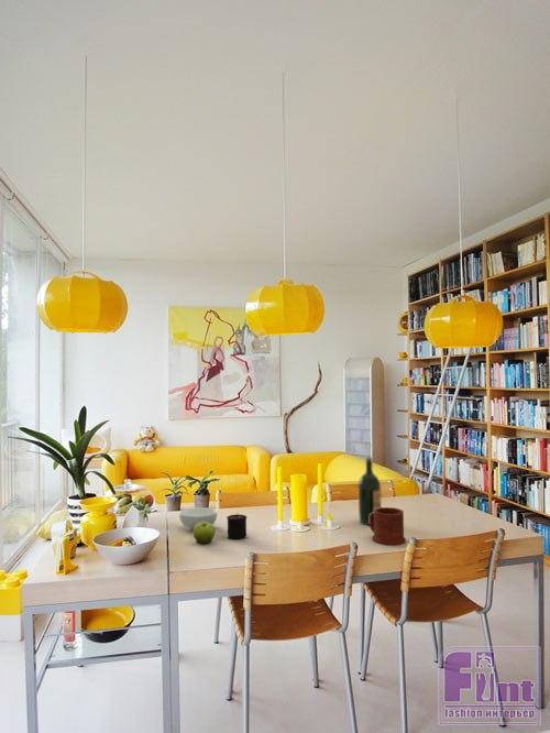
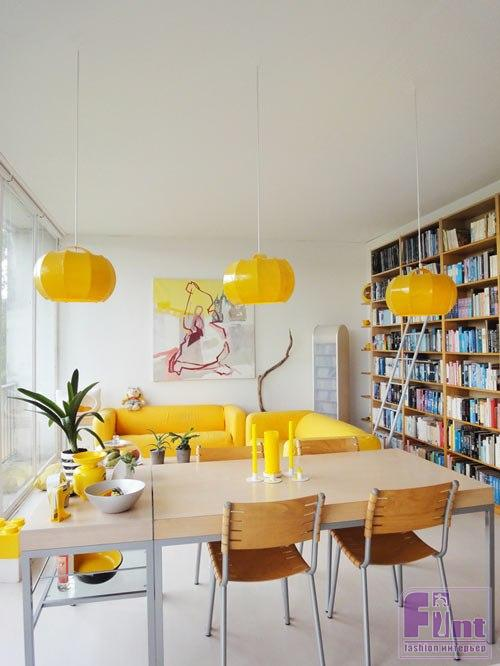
- wine bottle [358,457,382,526]
- fruit [193,522,216,545]
- mug [369,506,407,547]
- cereal bowl [178,506,218,530]
- candle [226,513,248,540]
